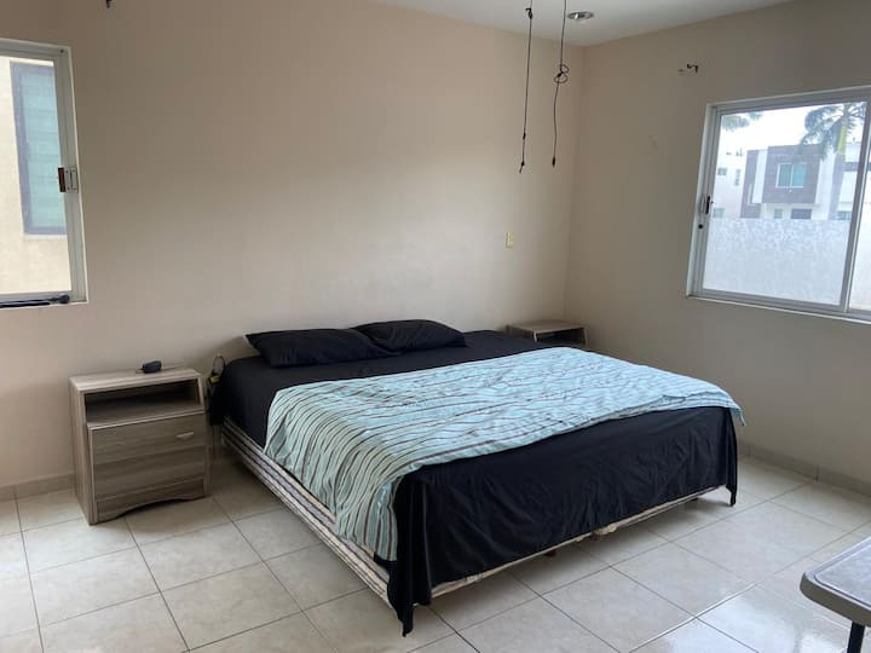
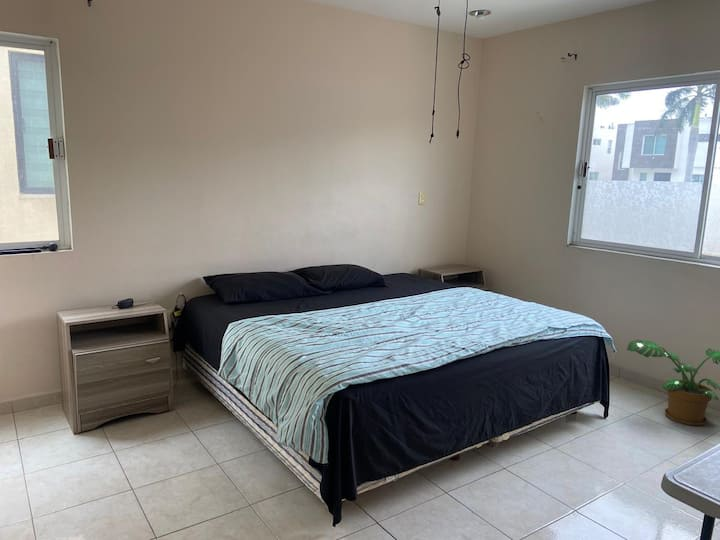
+ potted plant [626,339,720,426]
